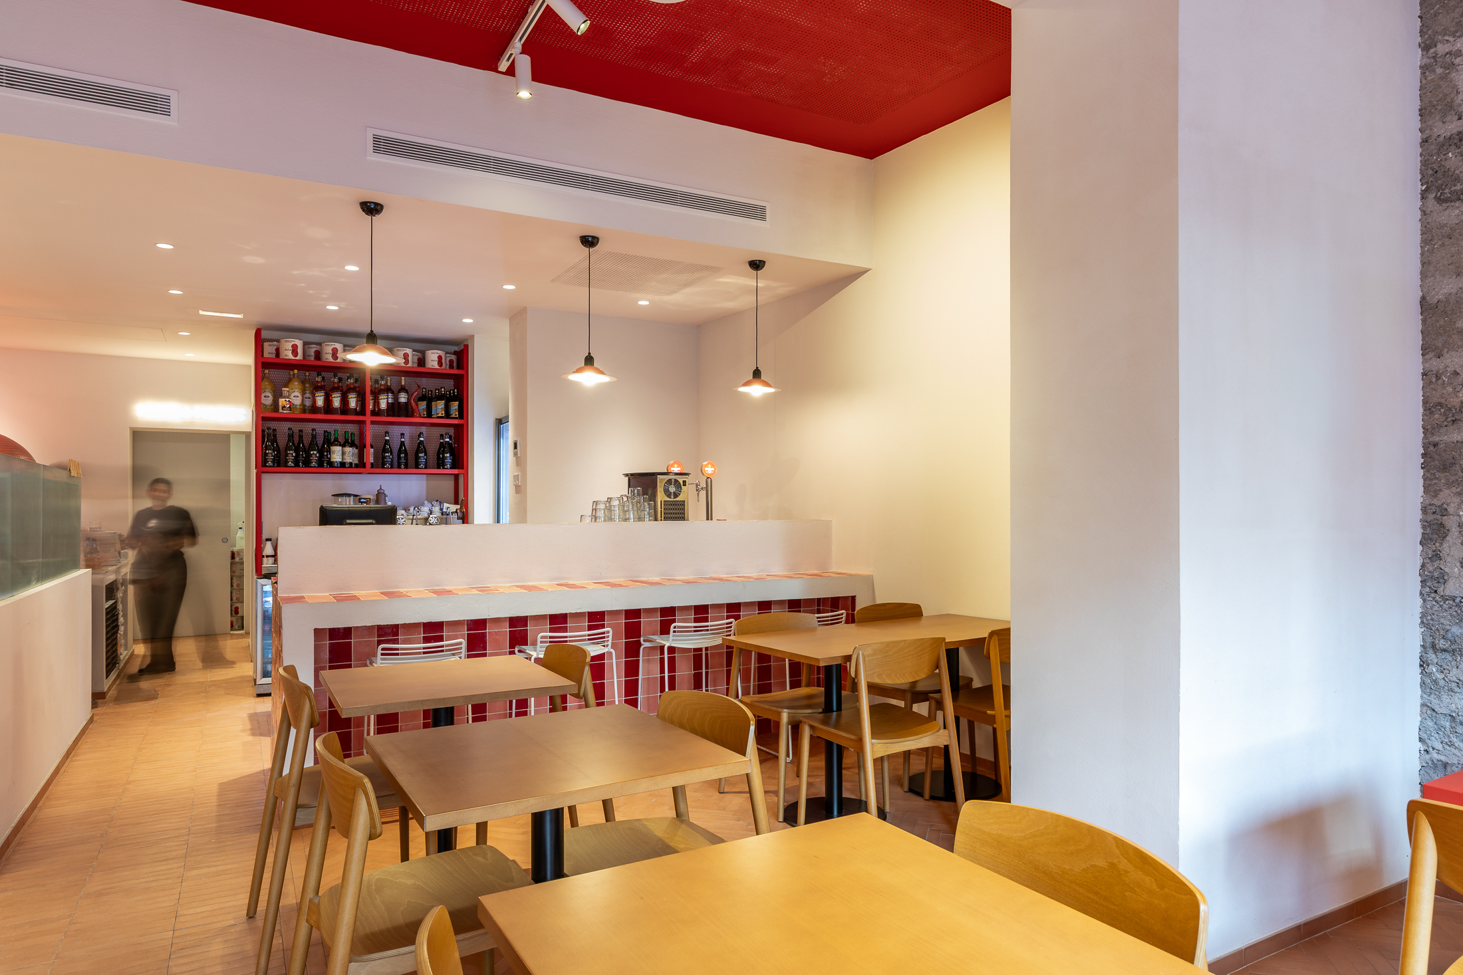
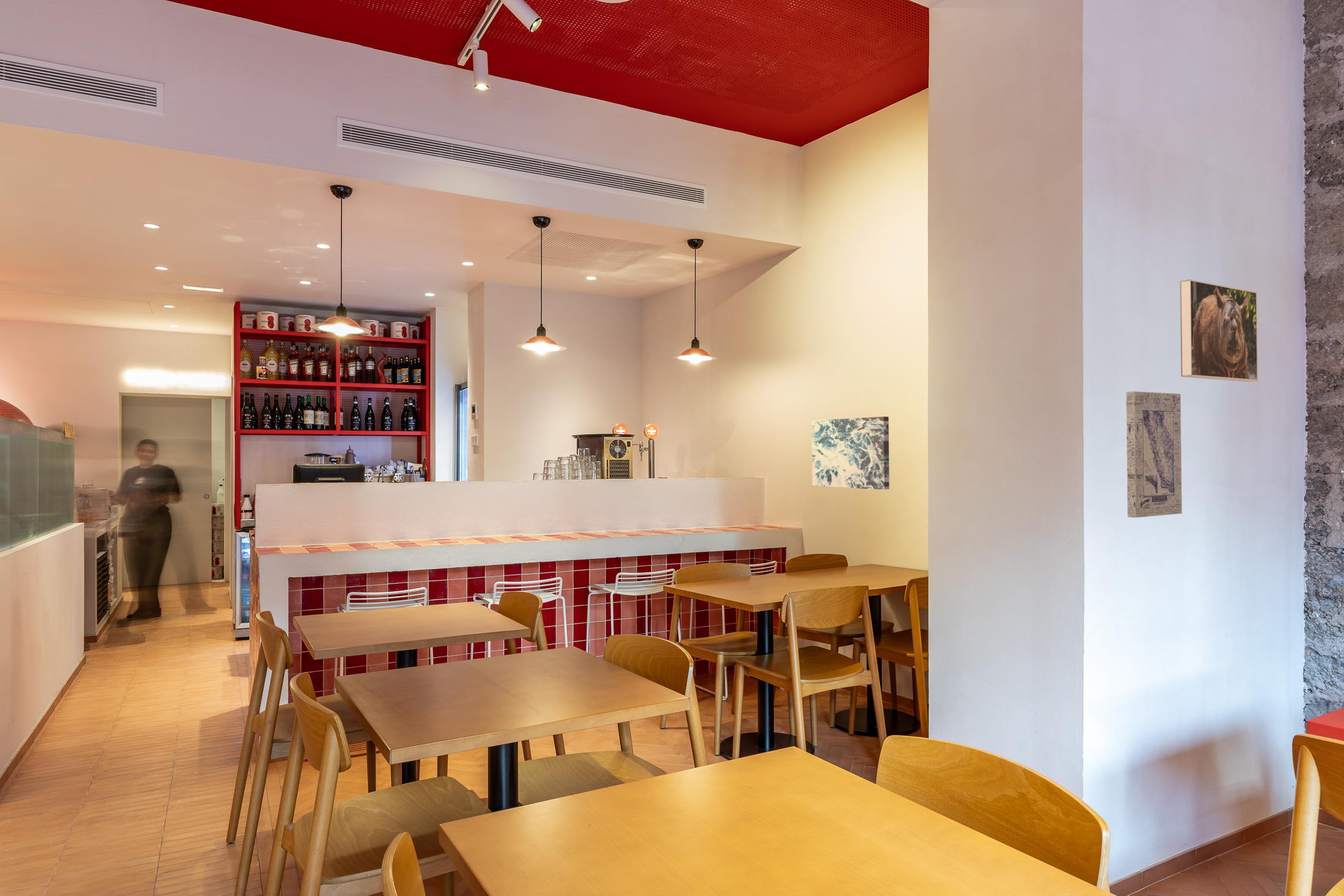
+ wall art [811,416,890,490]
+ wall art [1125,391,1183,518]
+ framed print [1180,279,1258,382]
